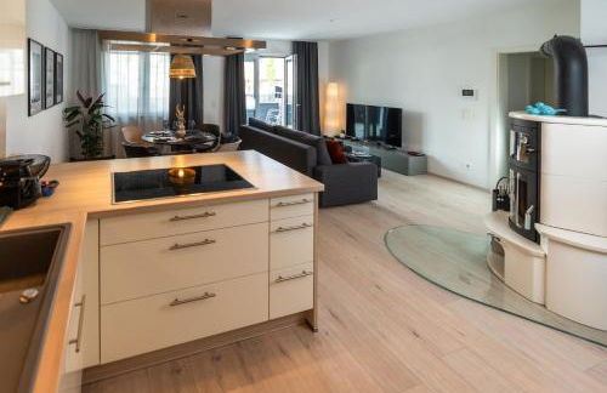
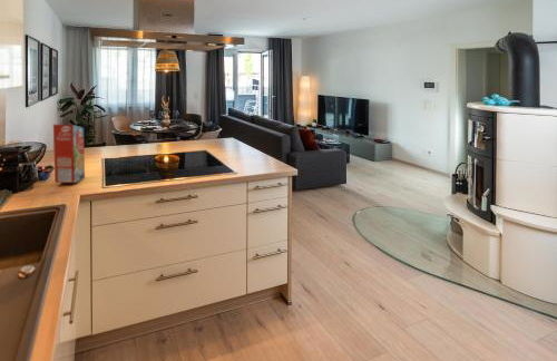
+ cereal box [52,124,86,184]
